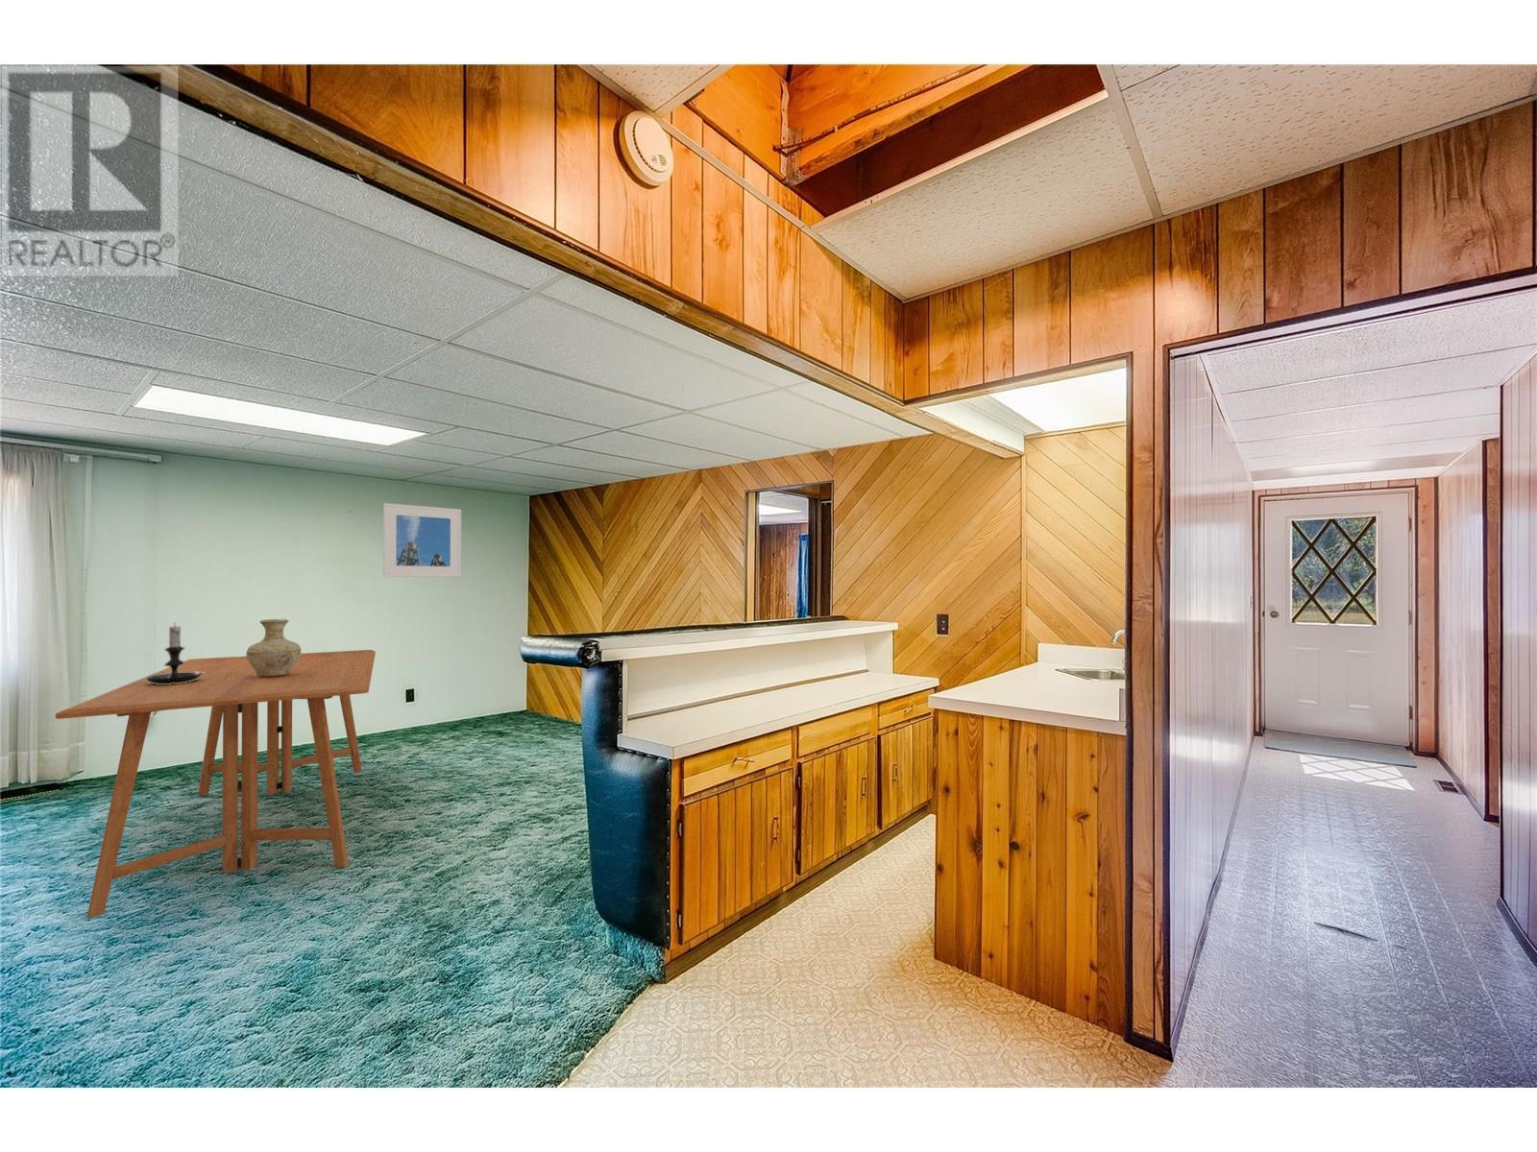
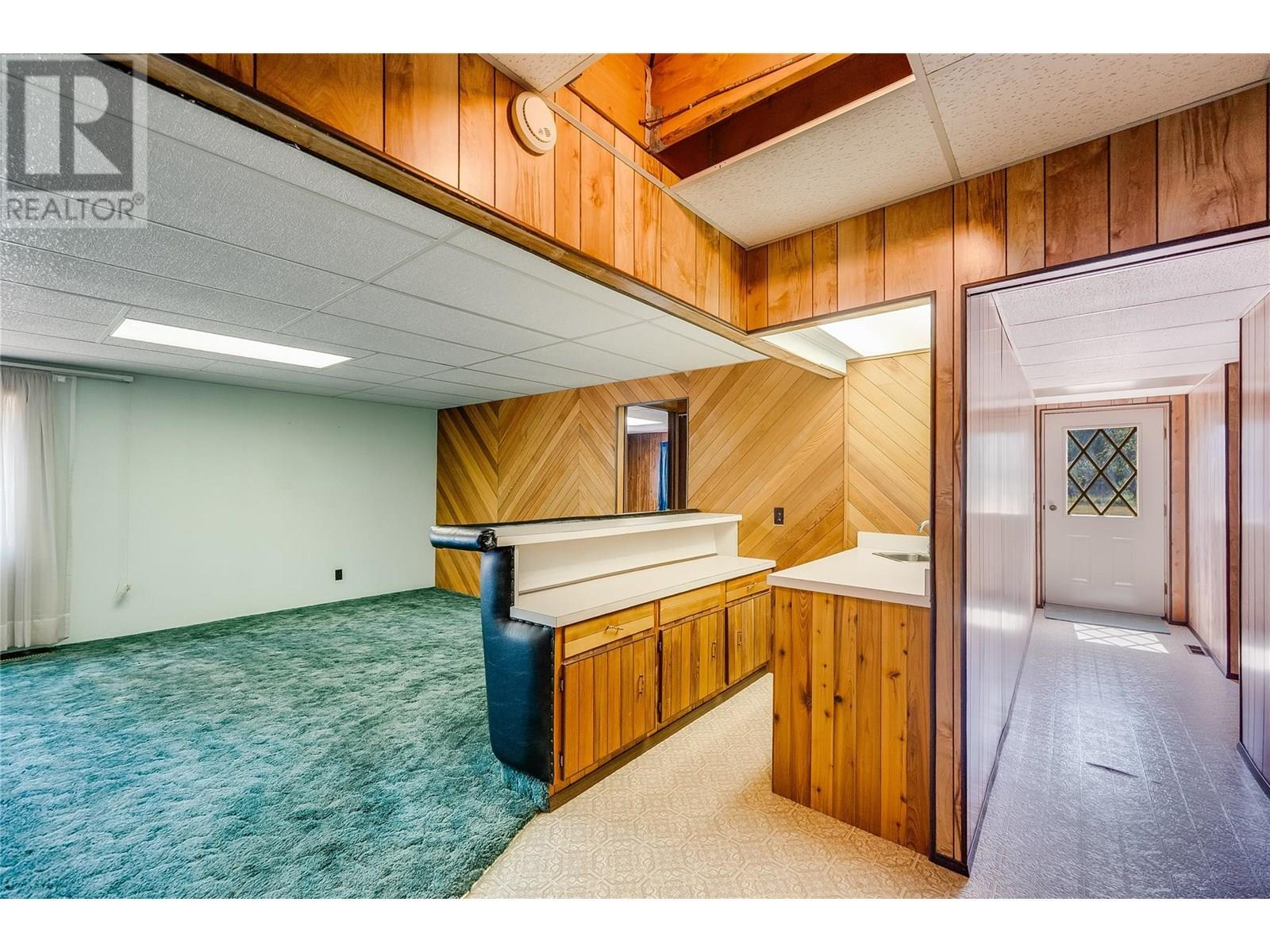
- dining table [54,649,376,920]
- candle holder [144,621,205,685]
- vase [244,618,301,676]
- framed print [382,502,462,578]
